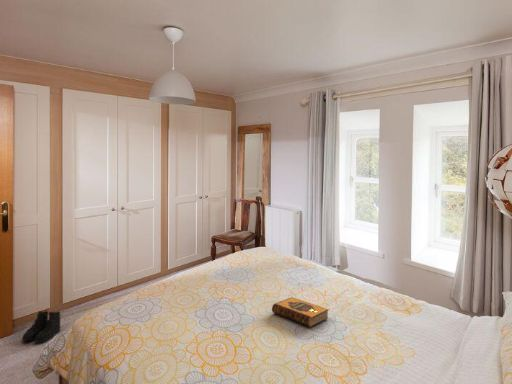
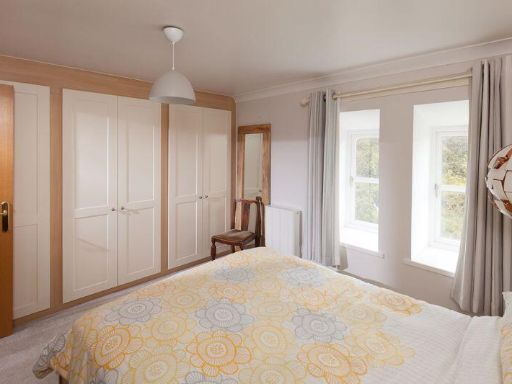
- boots [21,310,62,344]
- hardback book [271,296,329,328]
